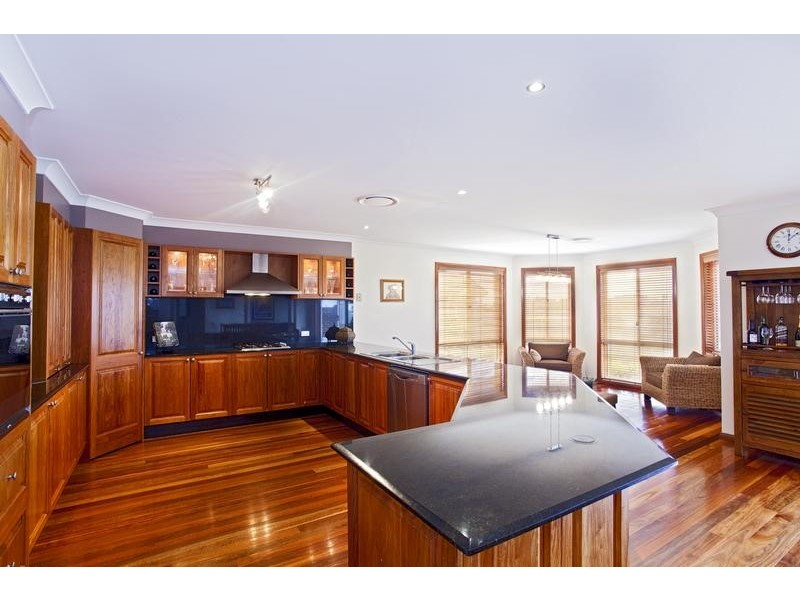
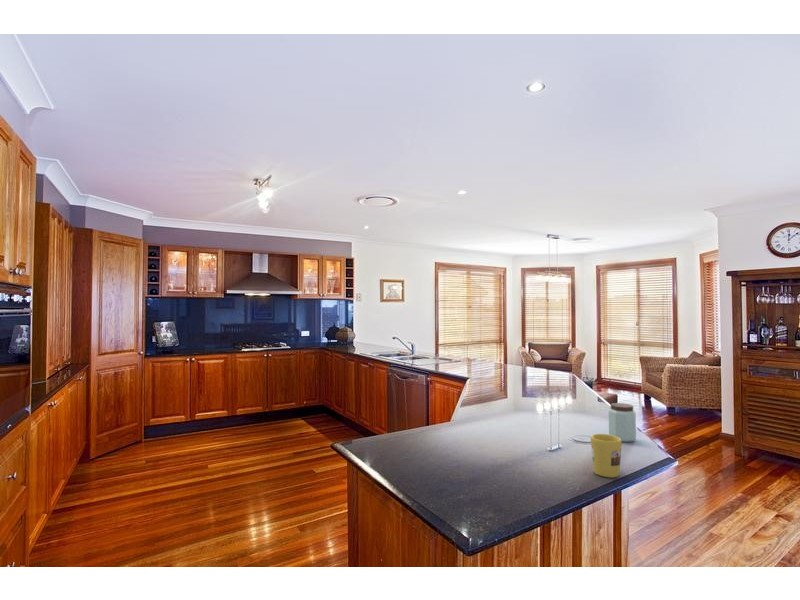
+ peanut butter [608,402,637,443]
+ mug [590,433,623,478]
